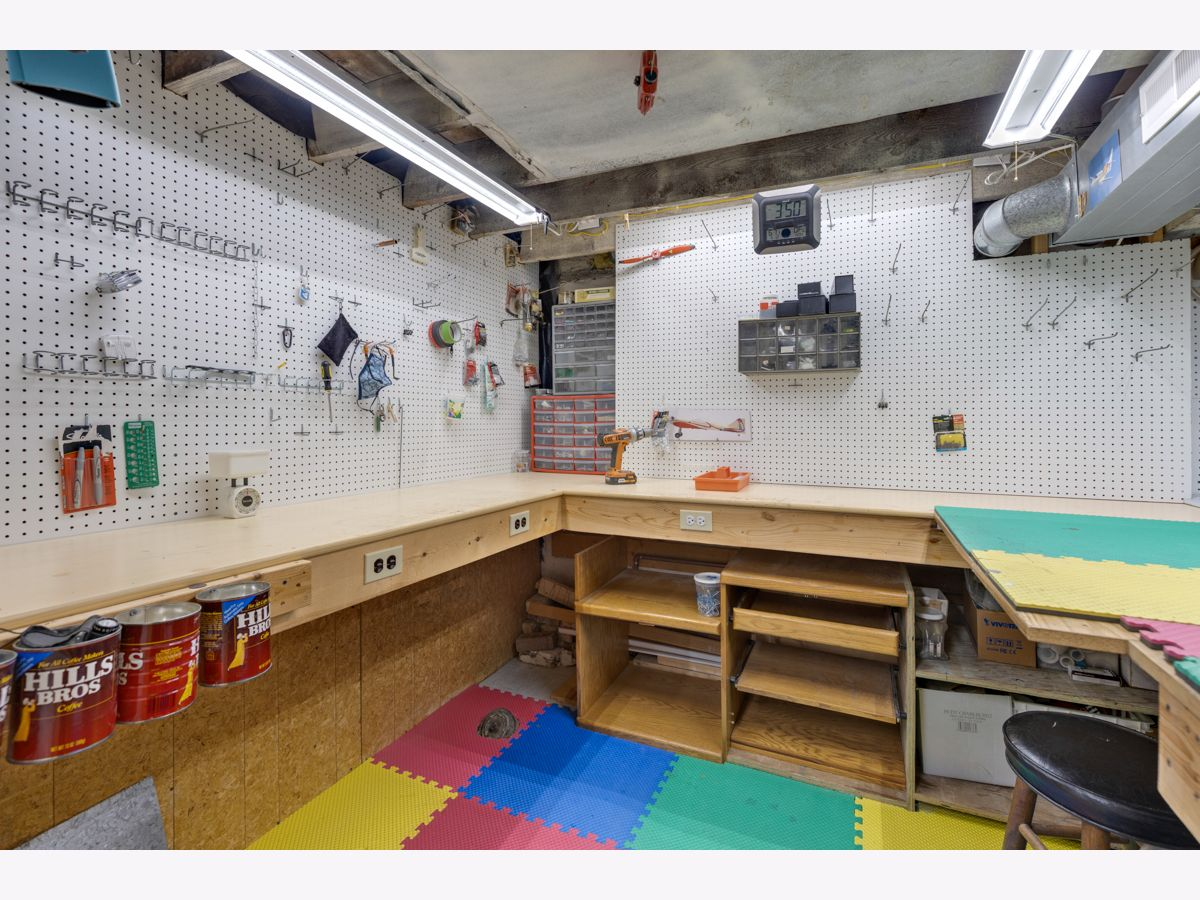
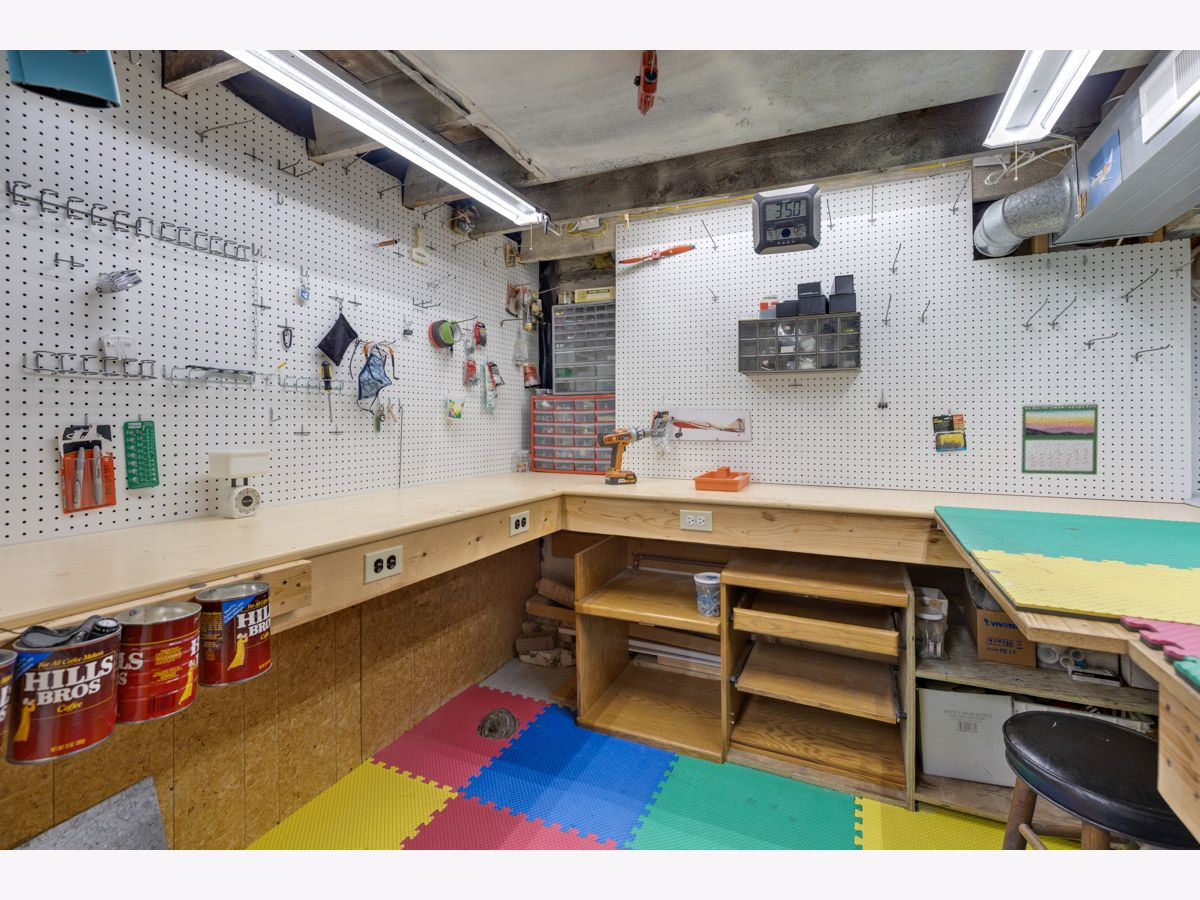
+ calendar [1020,401,1099,476]
